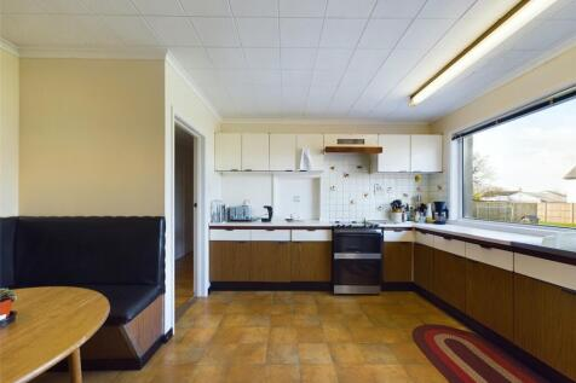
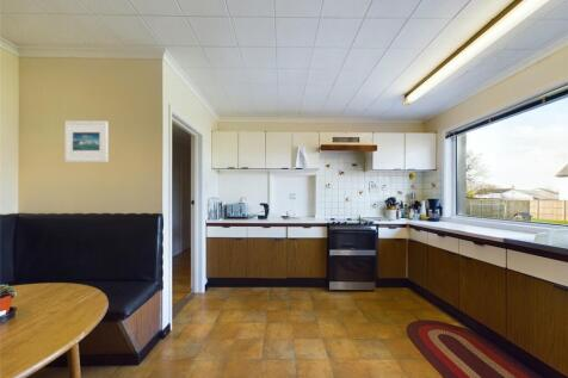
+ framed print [63,120,110,163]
